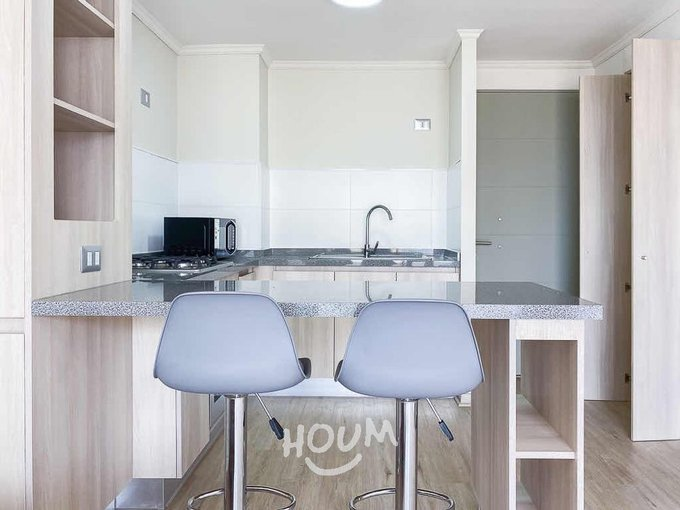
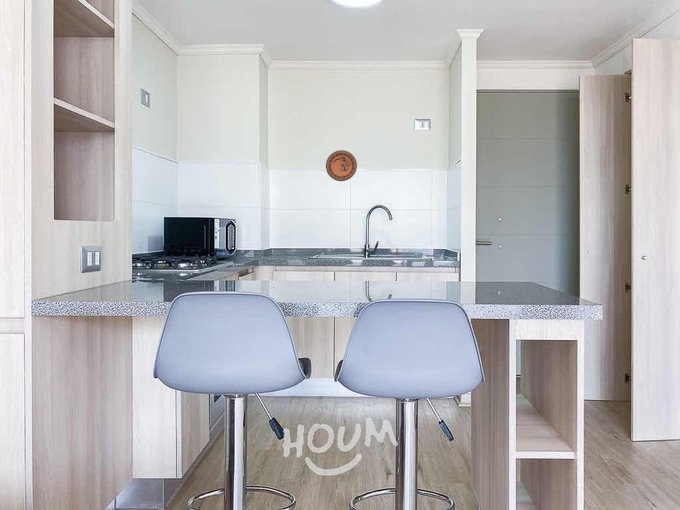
+ decorative plate [325,149,358,182]
